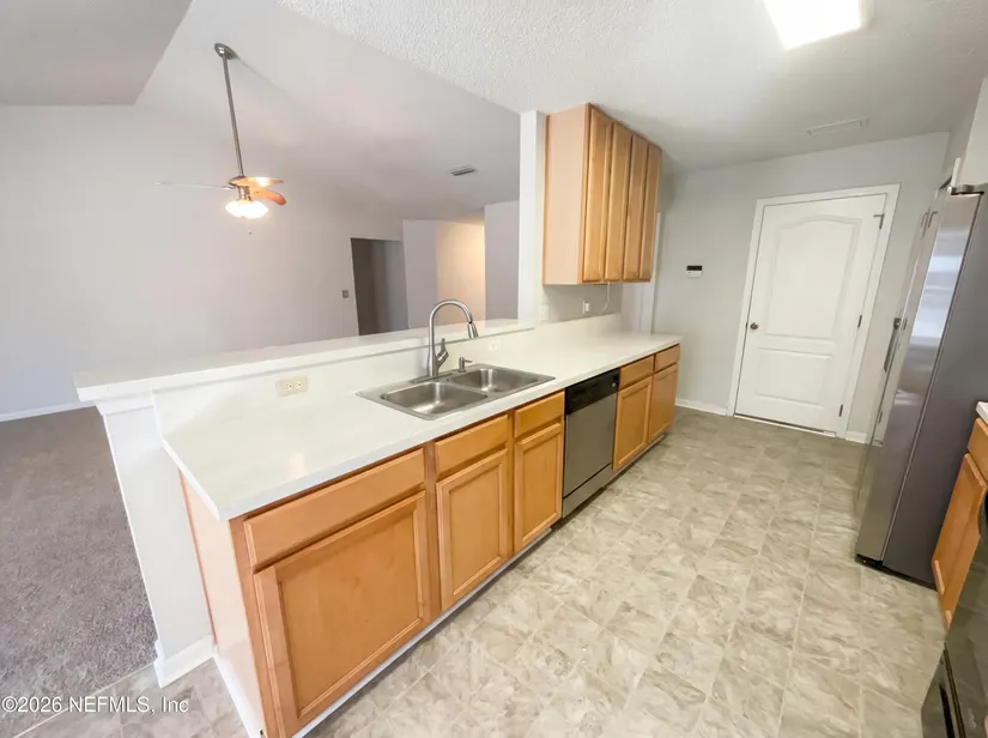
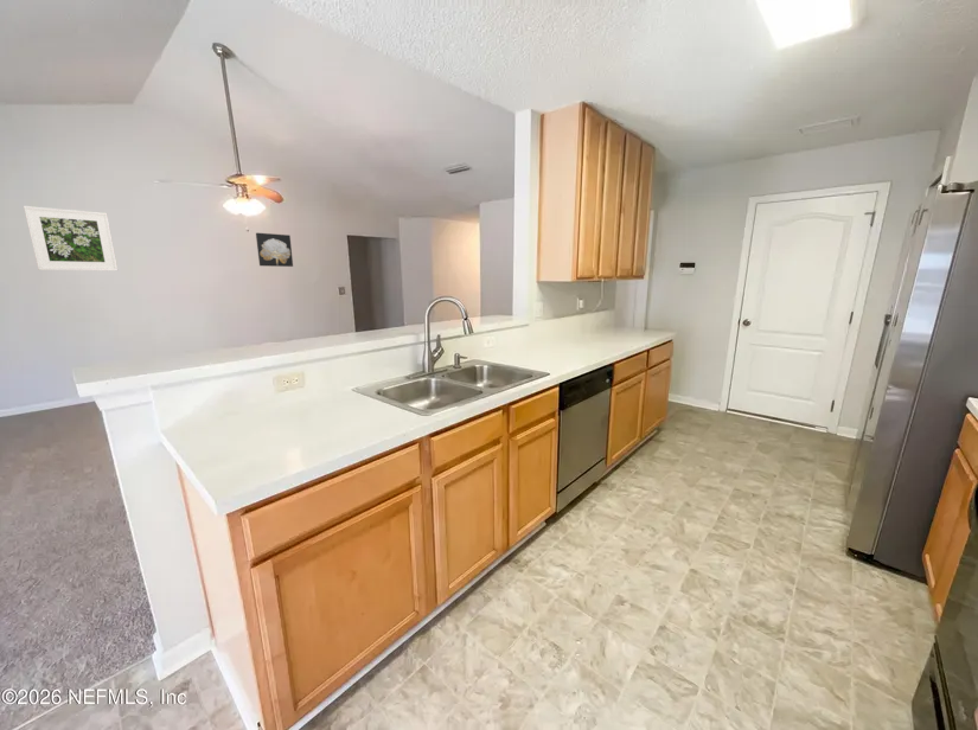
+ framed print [23,205,119,273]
+ wall art [255,232,294,268]
